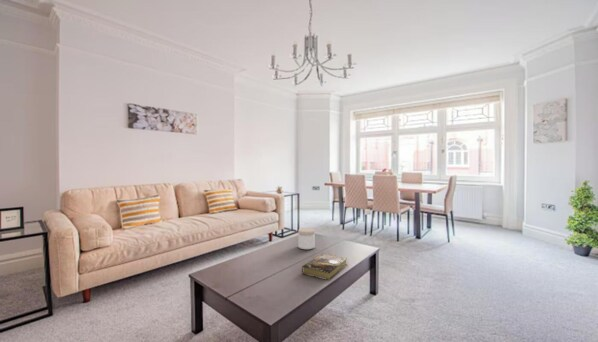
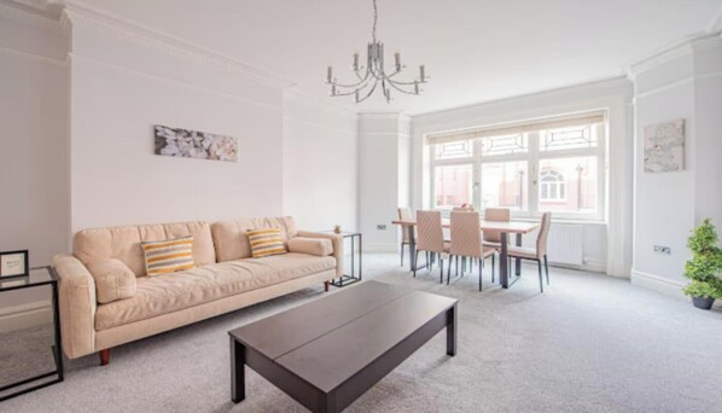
- book [301,253,348,281]
- jar [297,227,316,250]
